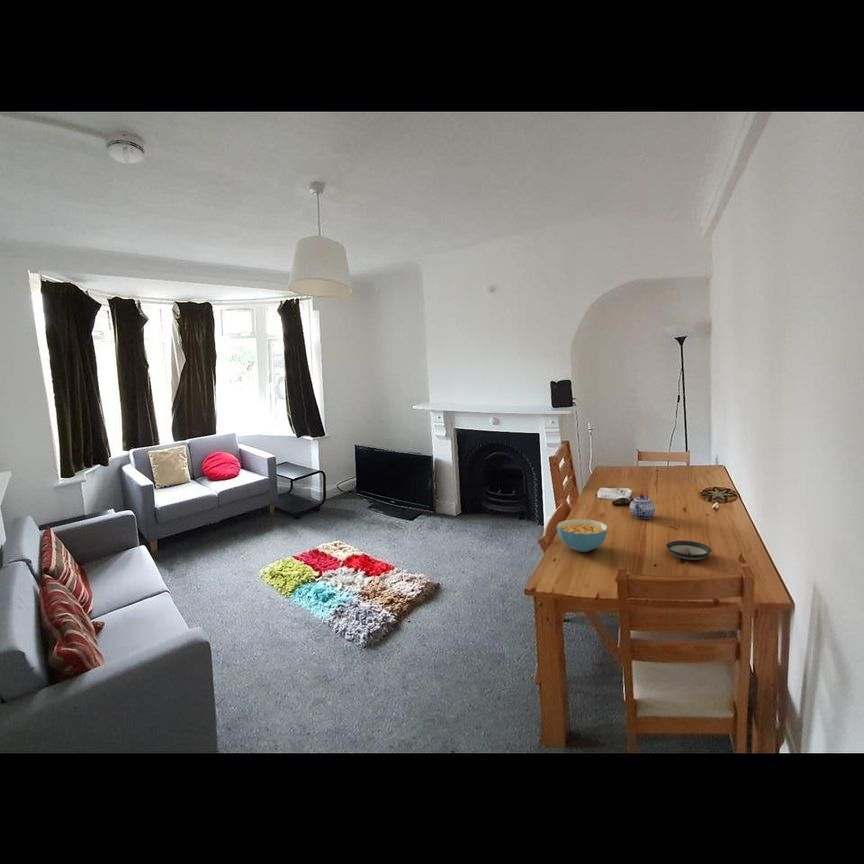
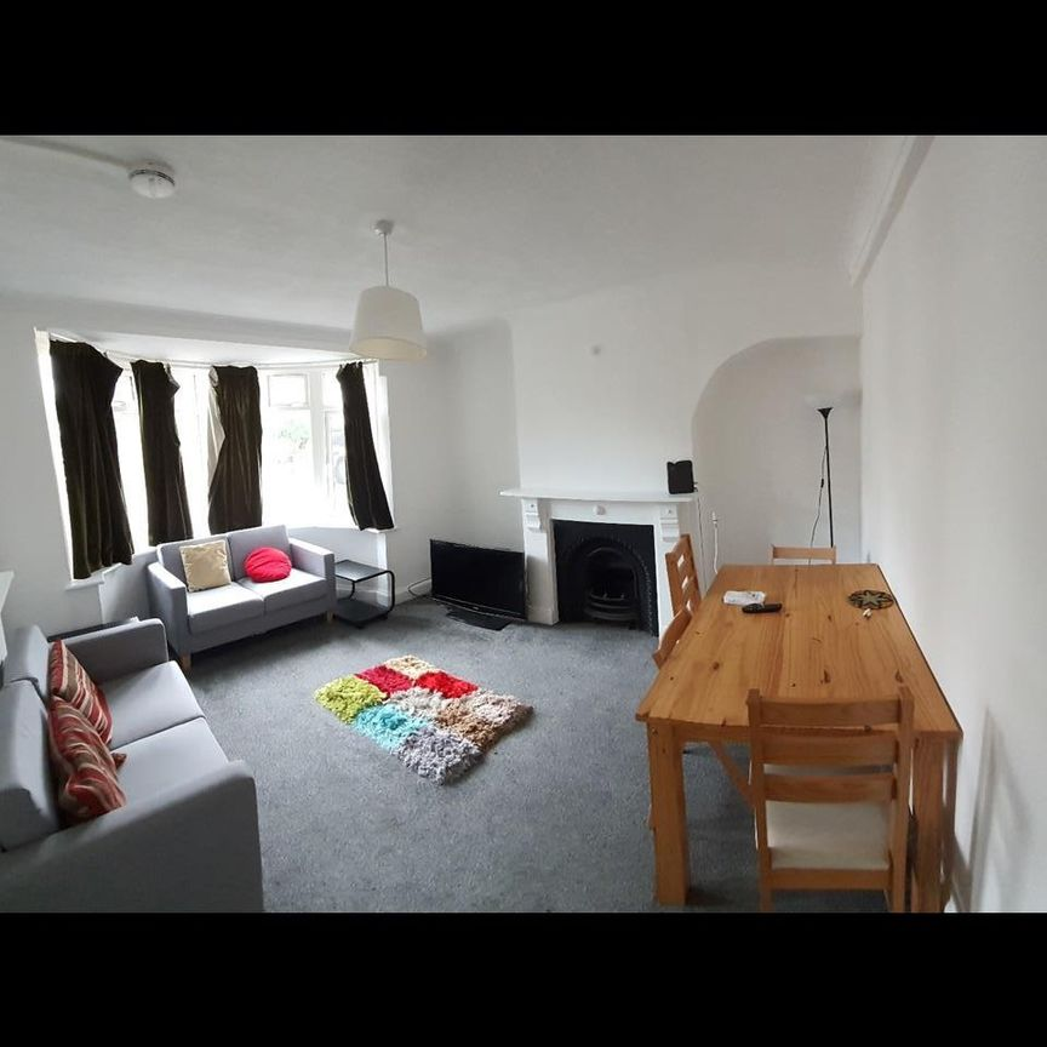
- saucer [665,540,712,561]
- cereal bowl [555,518,609,553]
- teapot [629,494,656,520]
